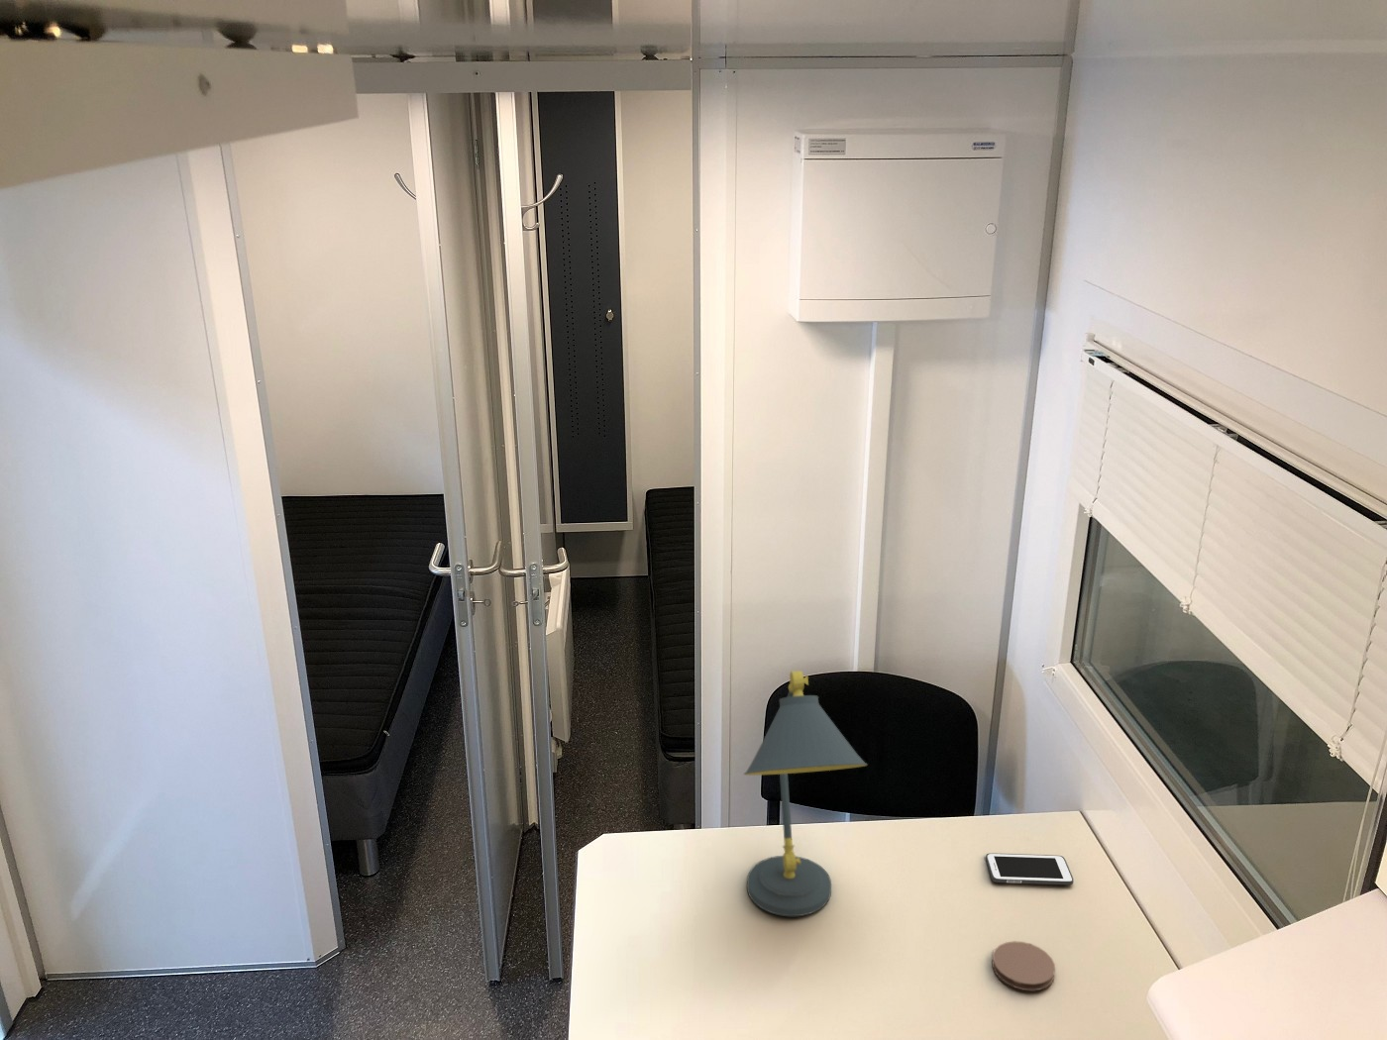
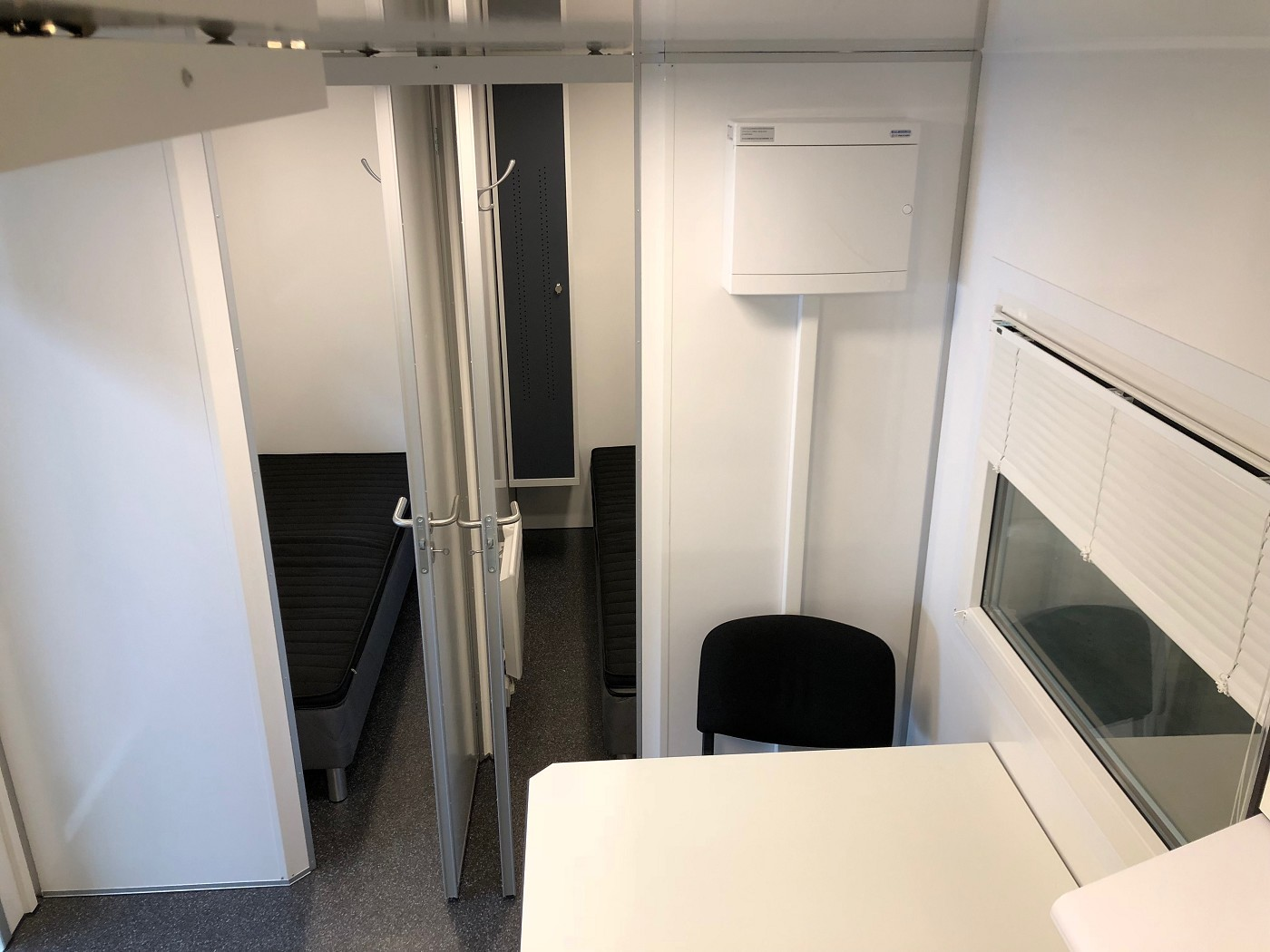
- coaster [992,939,1056,992]
- cell phone [985,852,1075,886]
- desk lamp [743,670,869,918]
